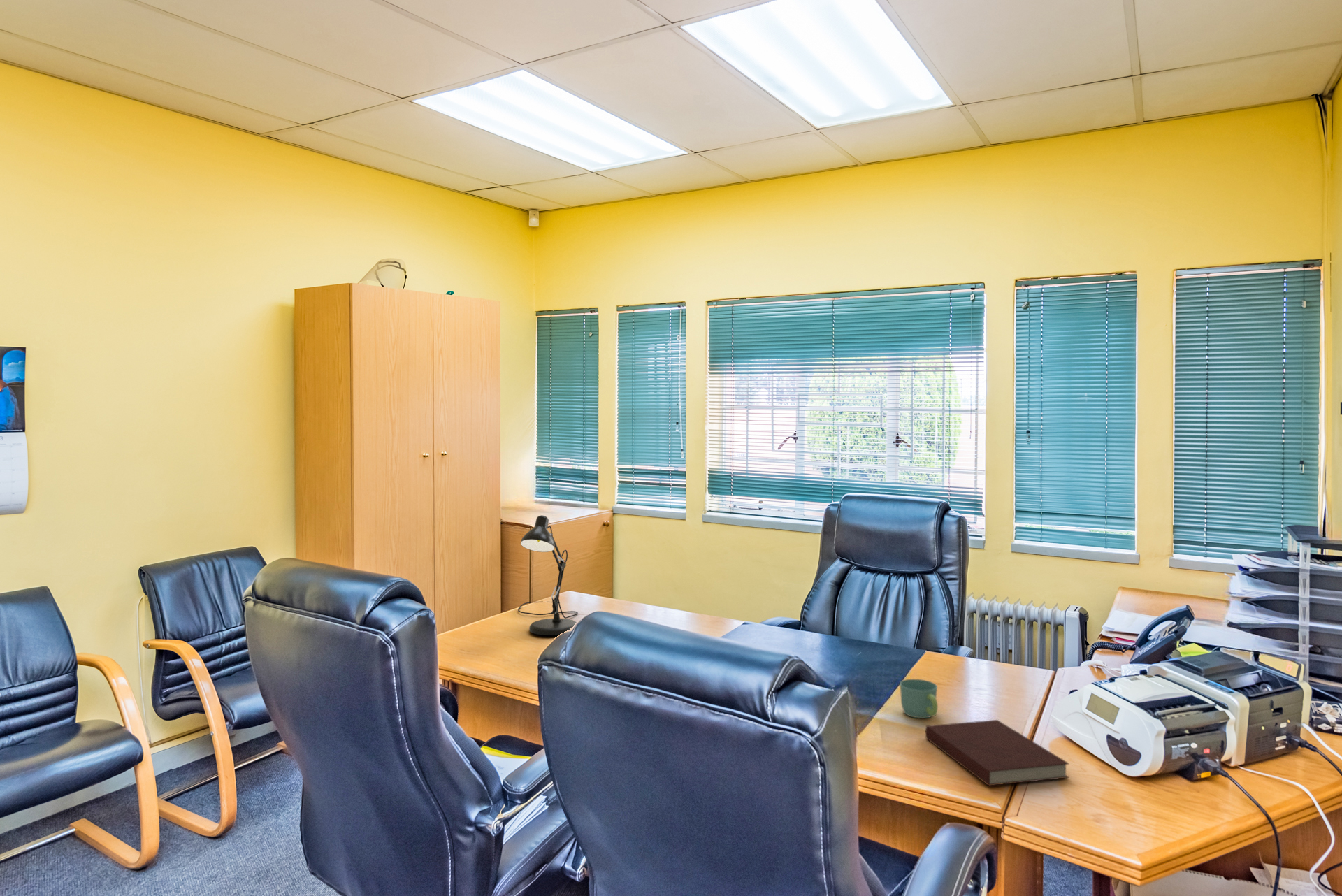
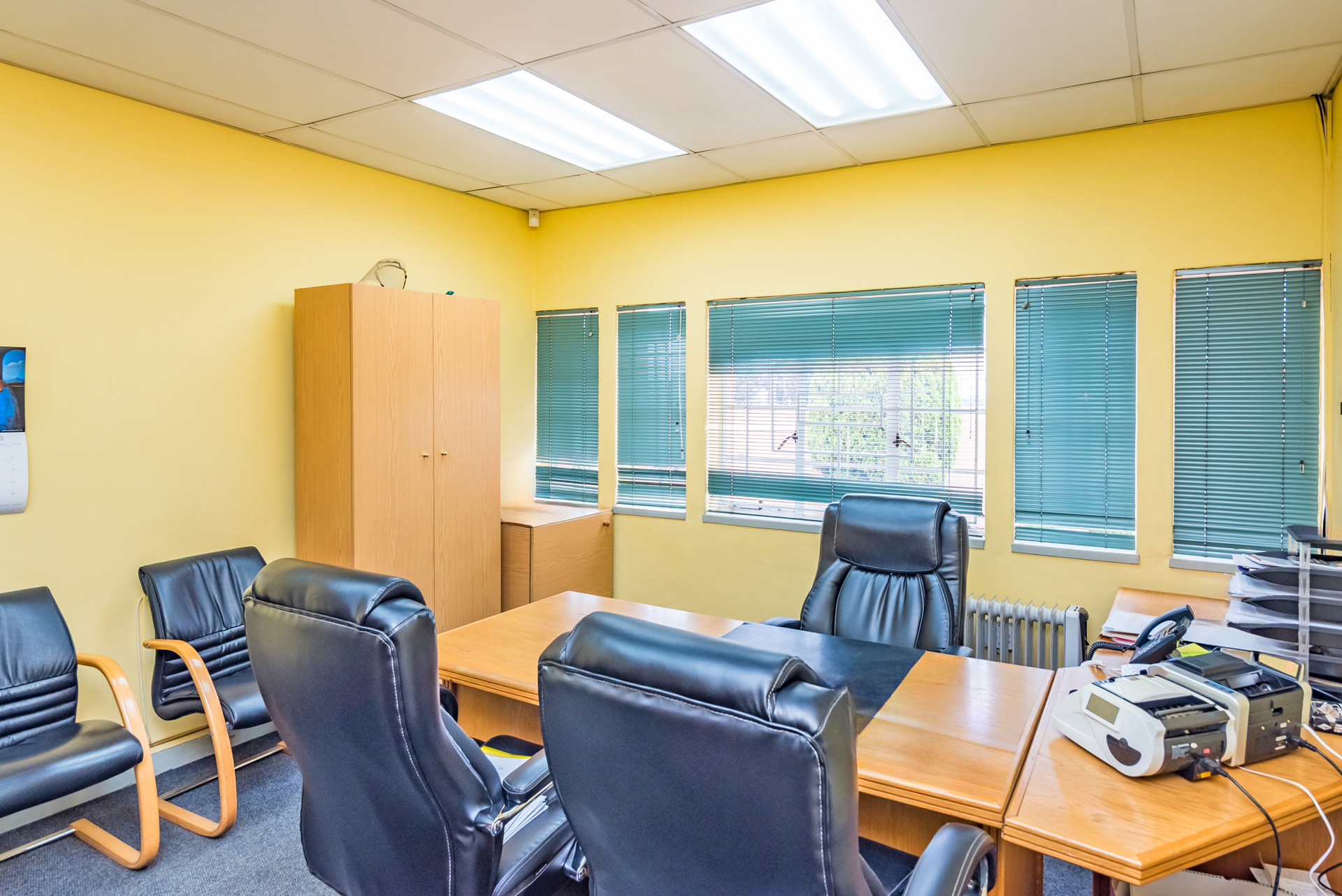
- desk lamp [517,514,579,636]
- notebook [925,719,1070,786]
- mug [899,678,938,719]
